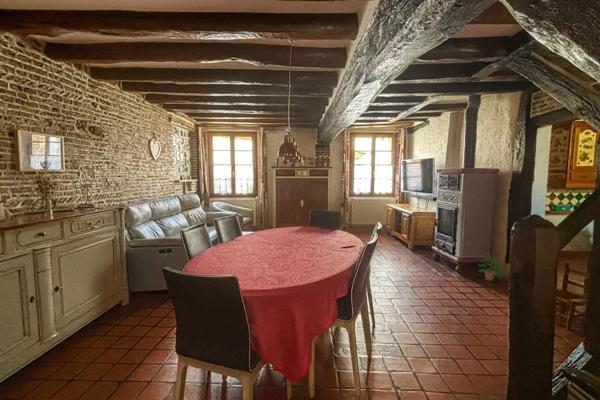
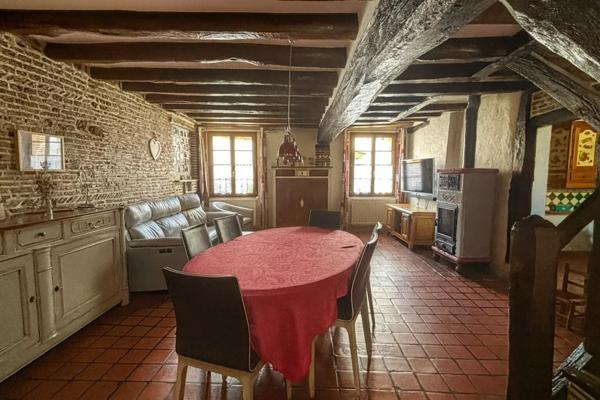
- potted plant [477,253,506,282]
